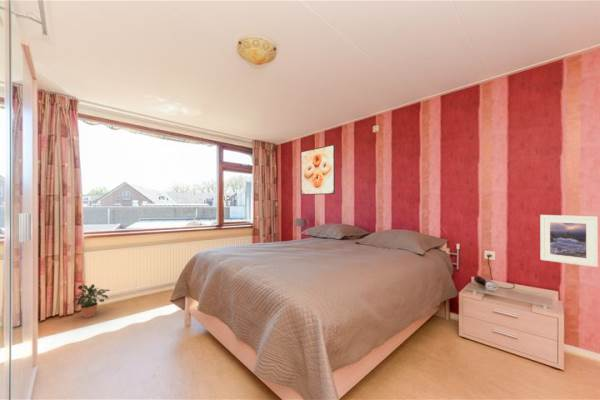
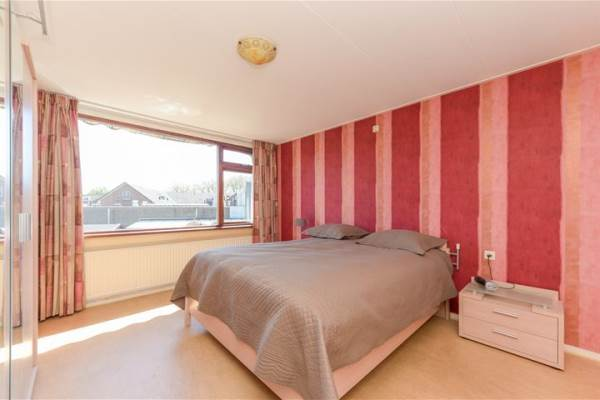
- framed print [539,214,599,268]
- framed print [300,143,336,196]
- potted plant [71,283,112,318]
